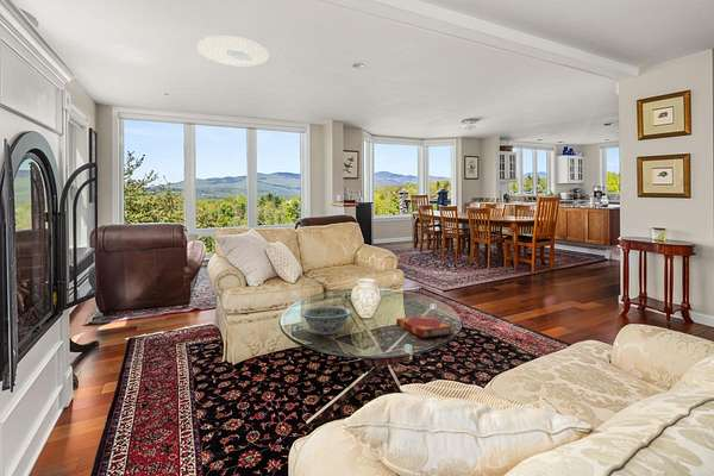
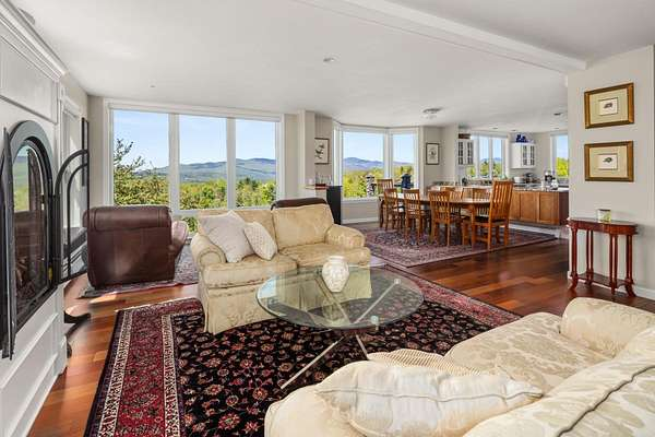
- hardback book [395,314,456,339]
- decorative bowl [299,306,353,336]
- ceiling light [196,35,270,68]
